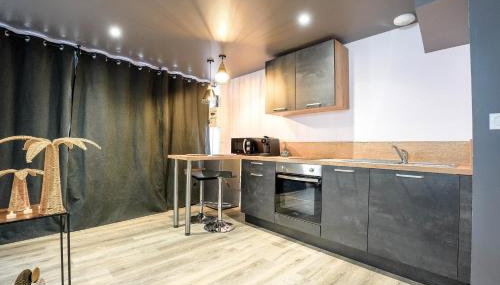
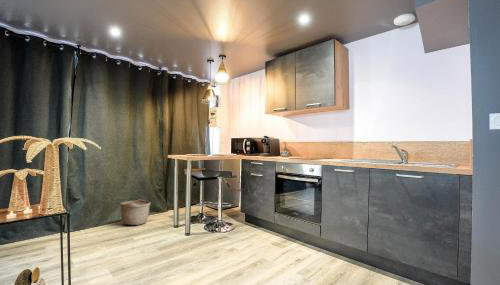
+ basket [120,198,152,226]
